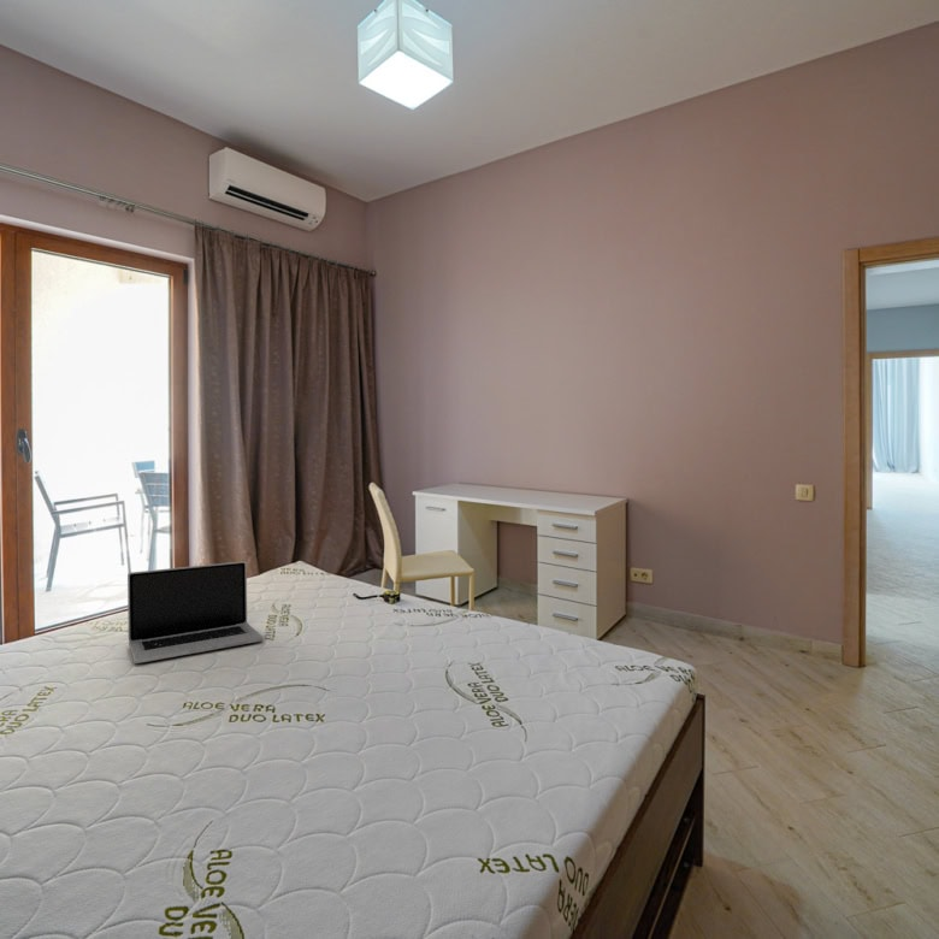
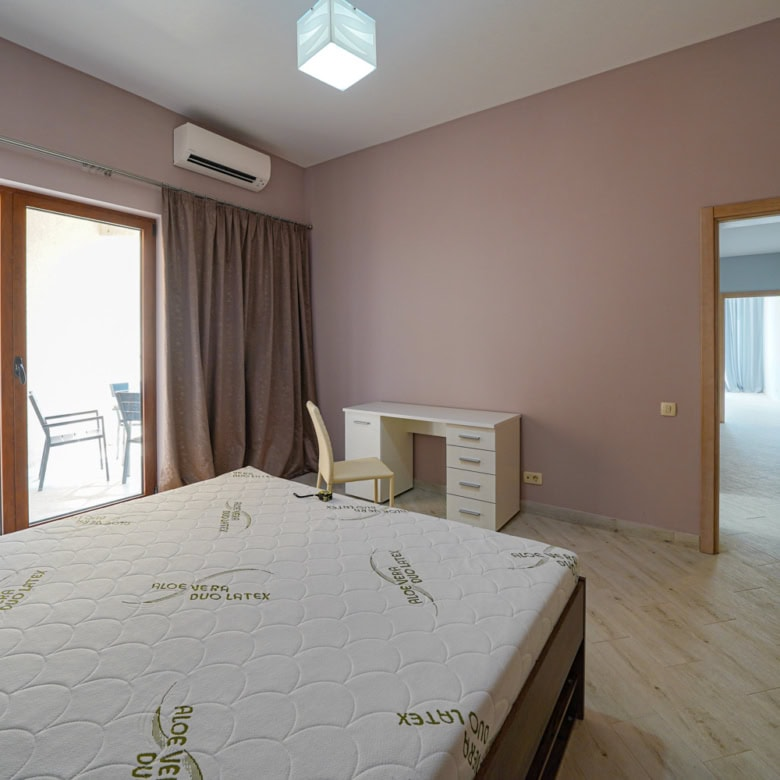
- laptop [126,560,265,665]
